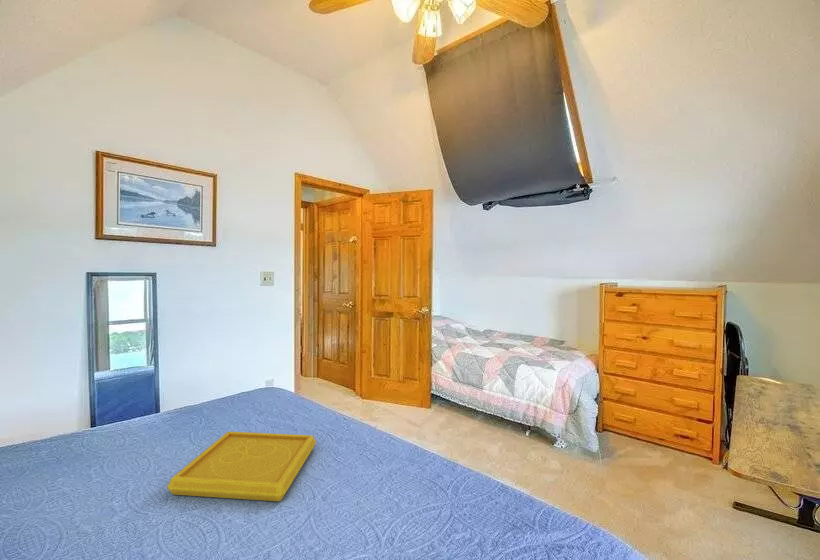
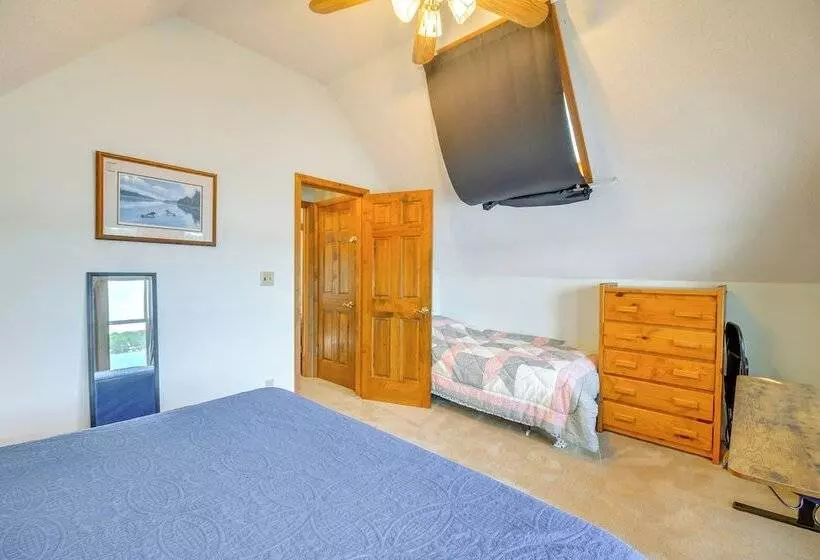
- serving tray [166,431,317,502]
